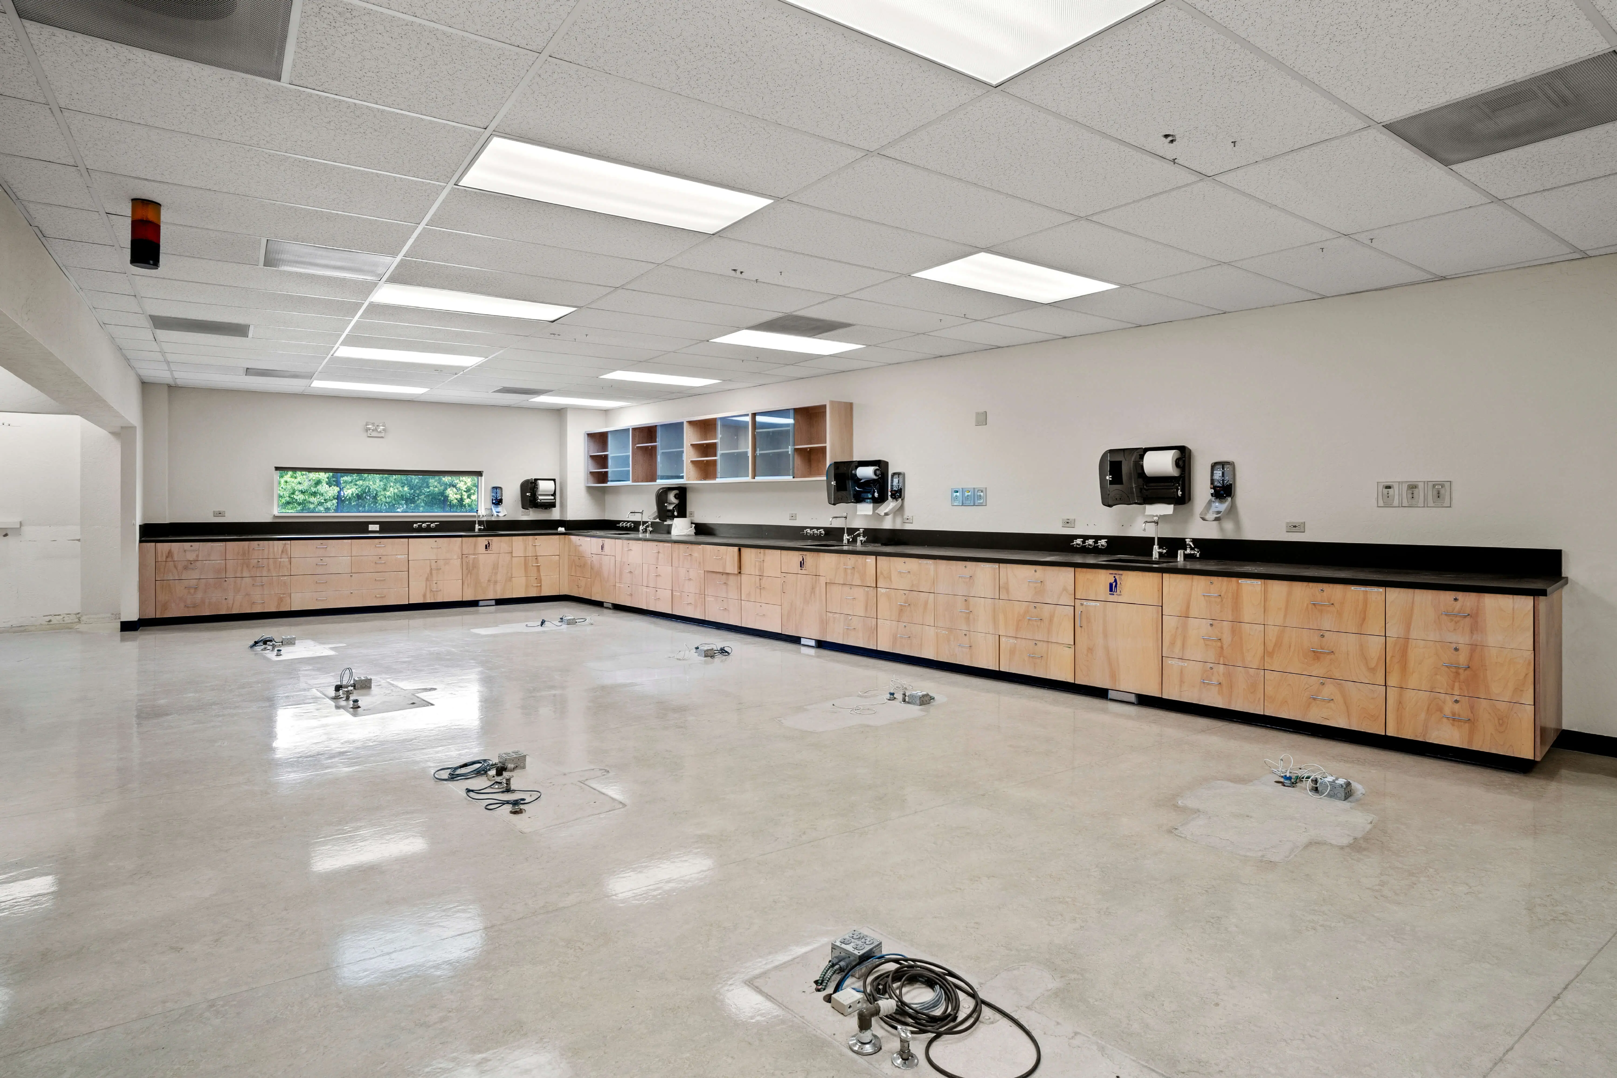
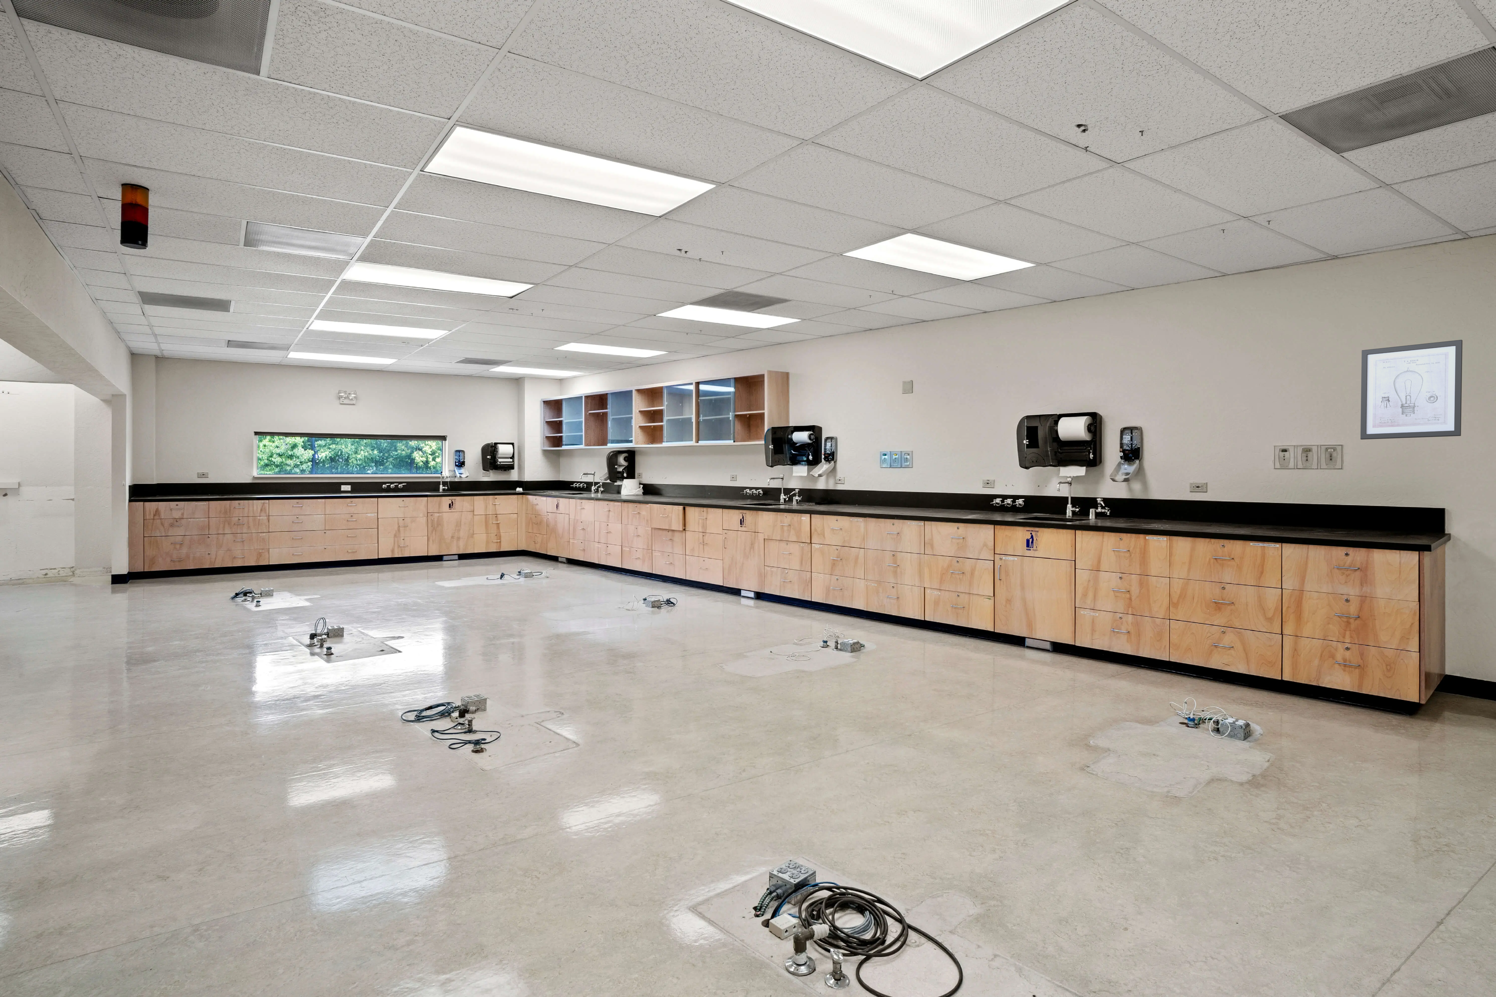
+ wall art [1360,339,1463,440]
